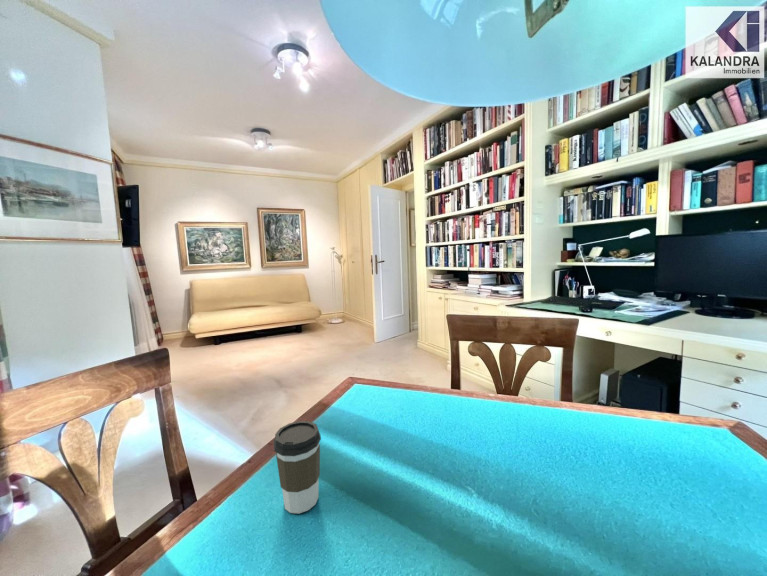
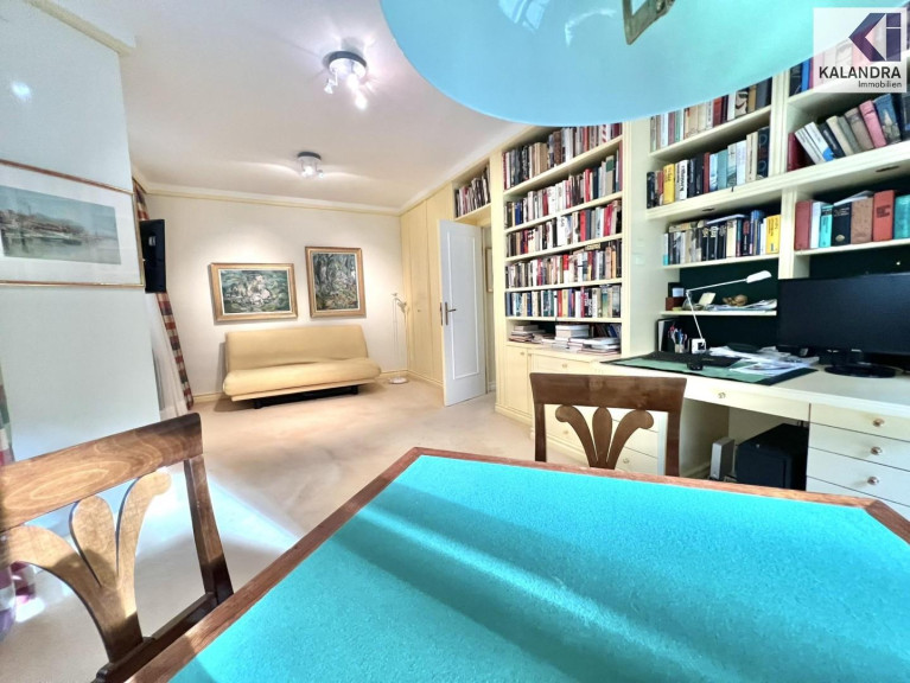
- coffee cup [273,420,322,514]
